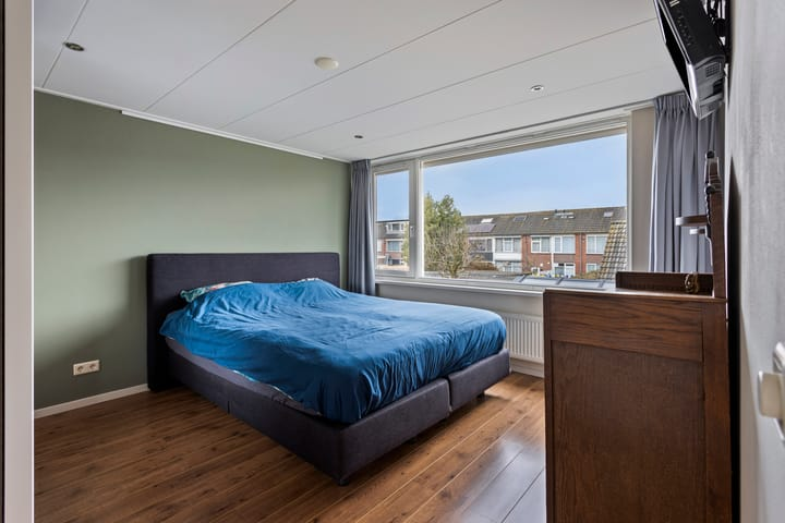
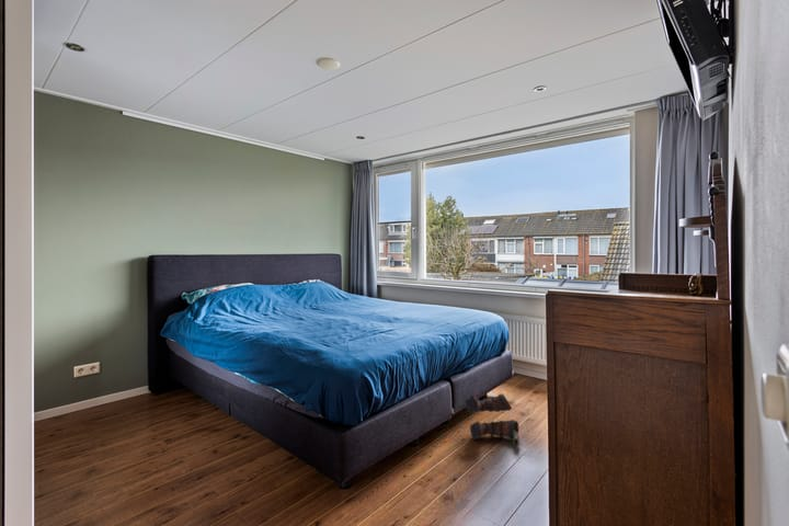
+ boots [465,392,521,449]
